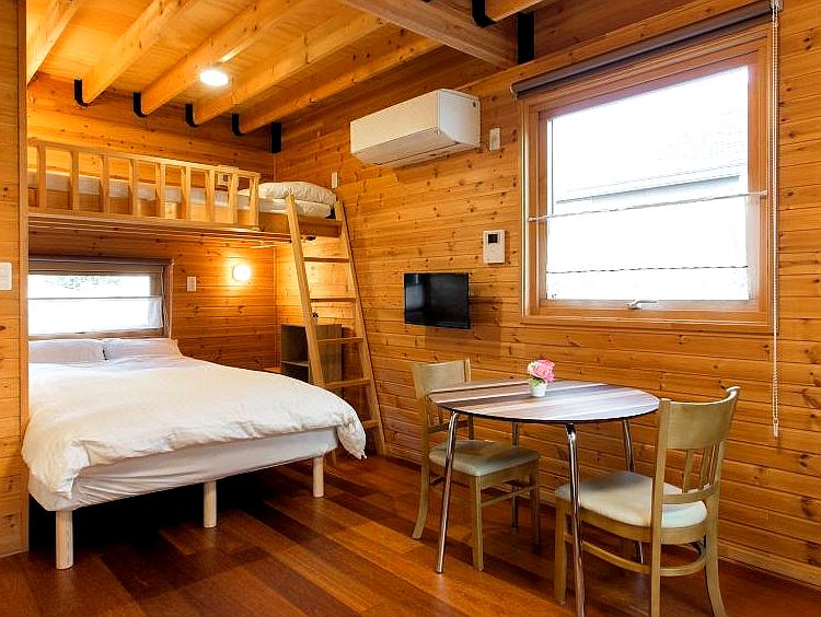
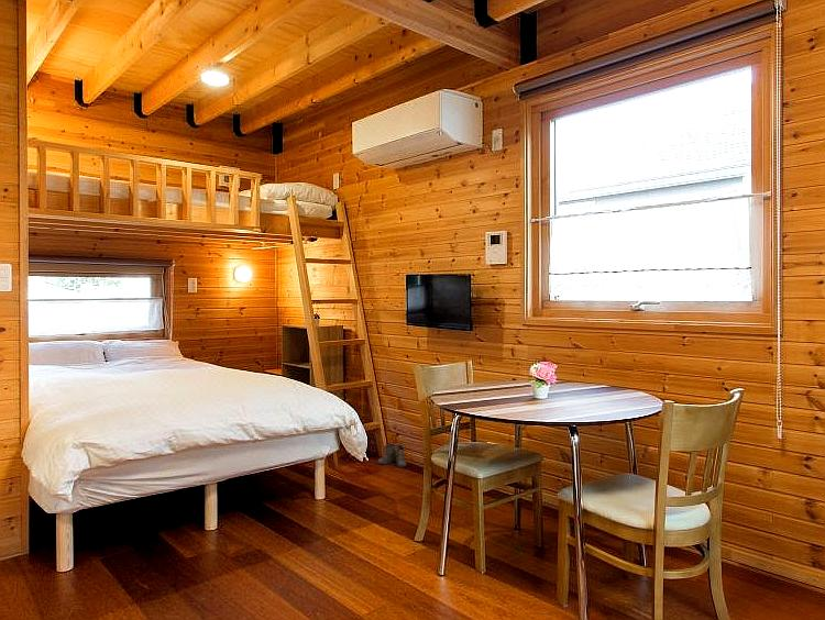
+ boots [377,443,408,468]
